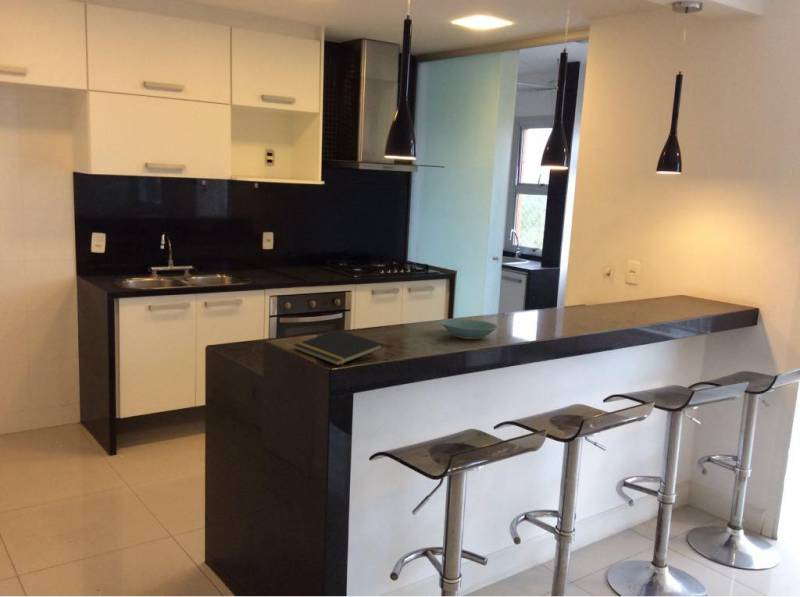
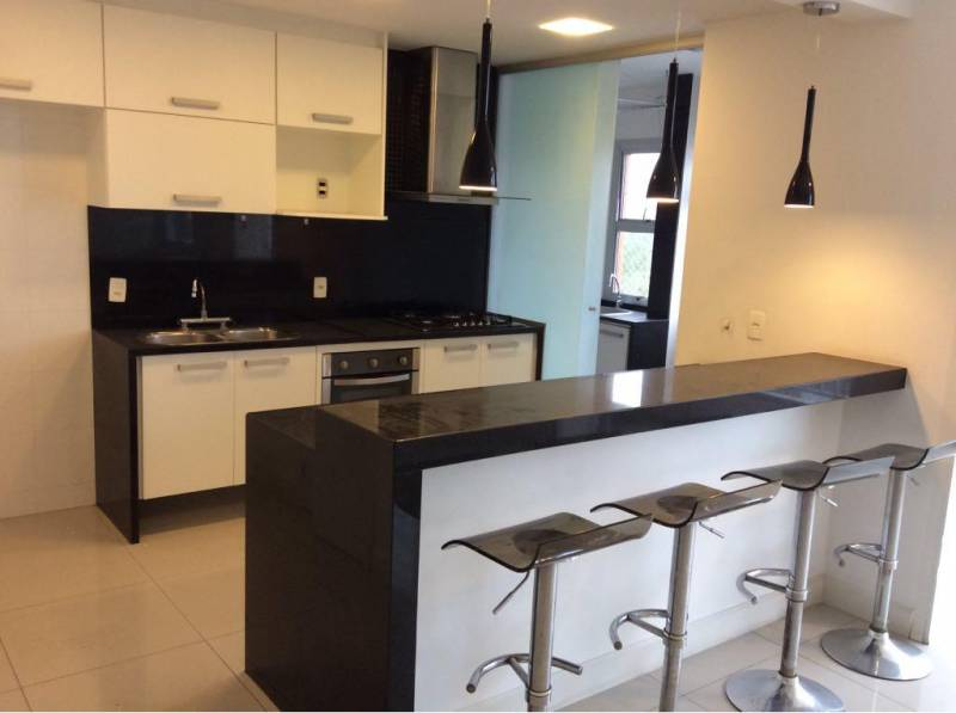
- notepad [293,329,384,366]
- bowl [438,318,499,340]
